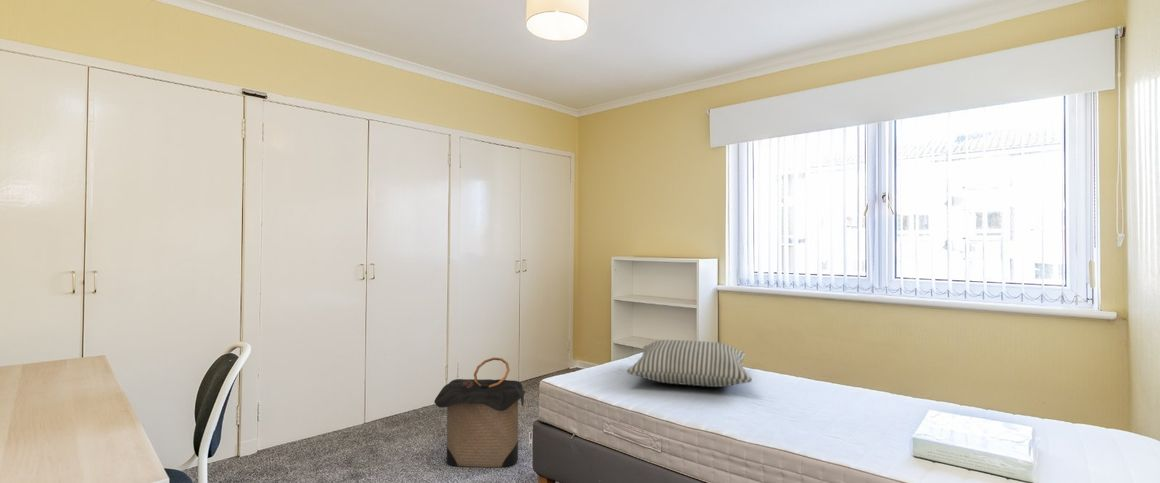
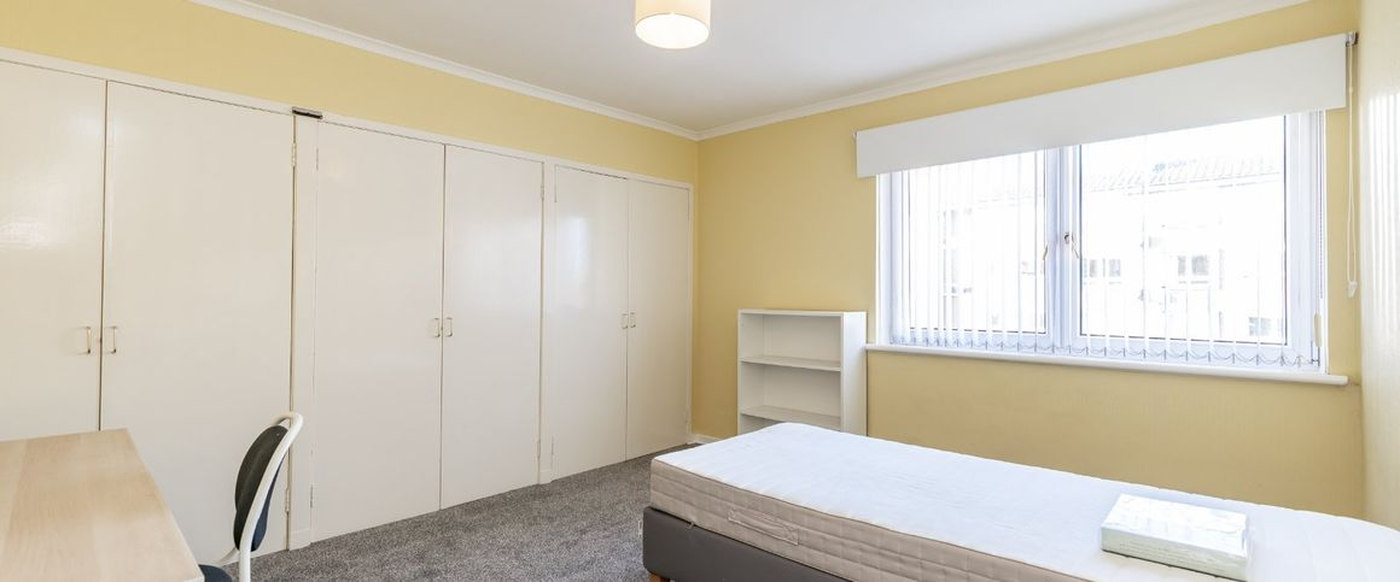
- laundry hamper [433,356,527,468]
- pillow [626,339,753,388]
